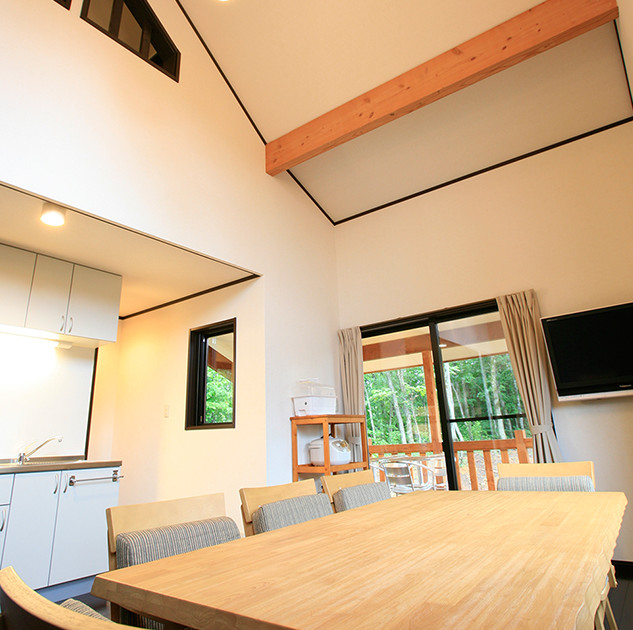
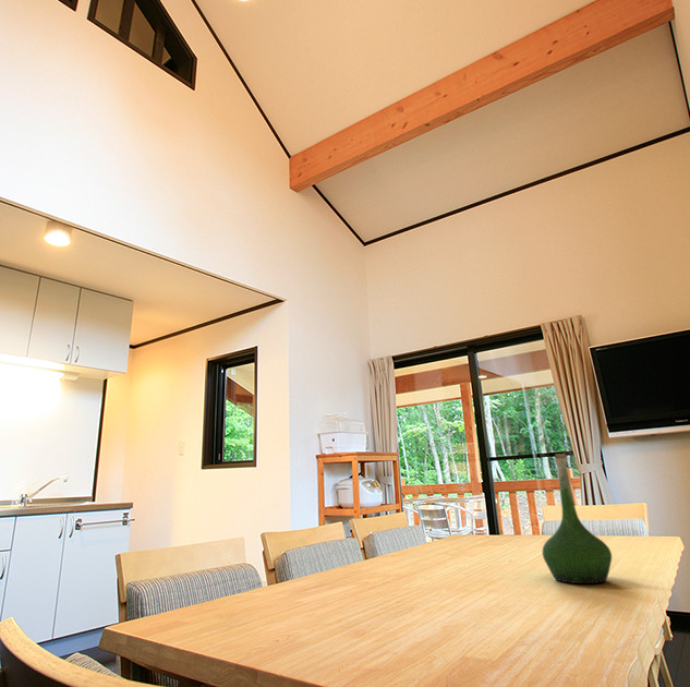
+ vase [542,453,613,584]
